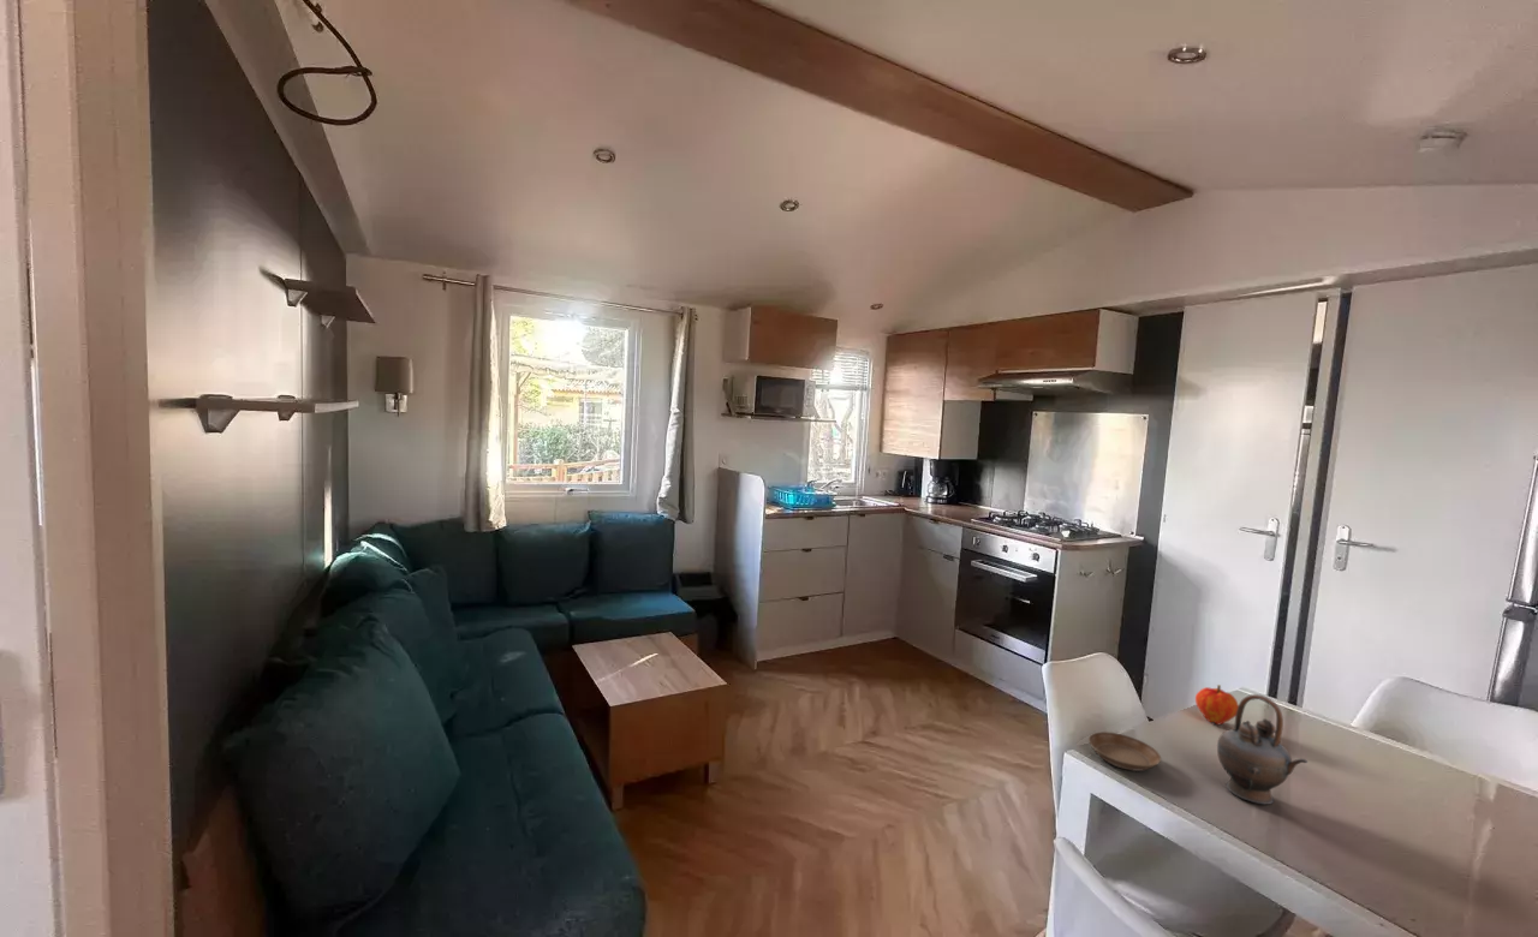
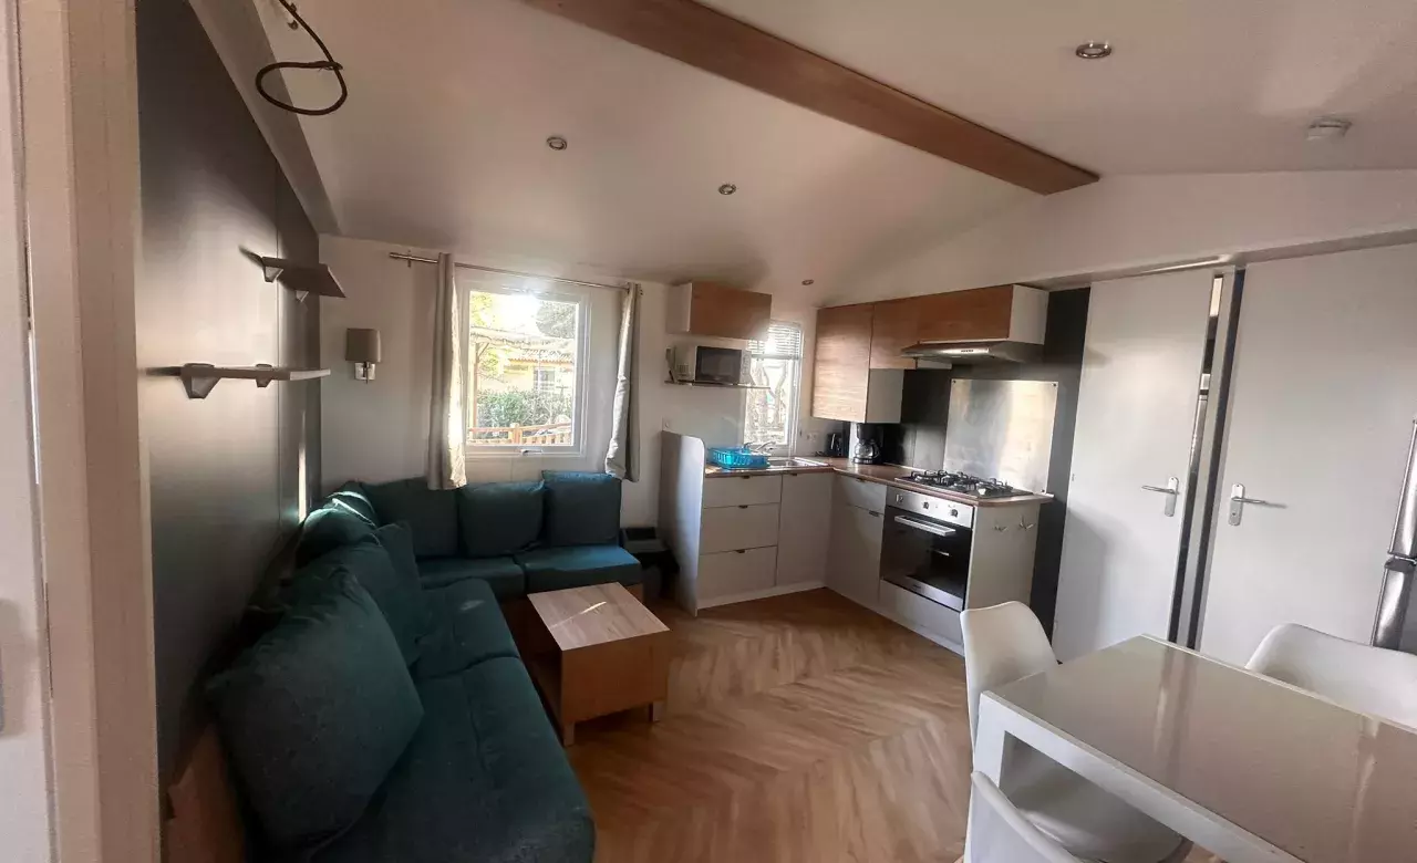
- teapot [1216,693,1309,806]
- saucer [1087,730,1162,772]
- fruit [1194,684,1239,726]
